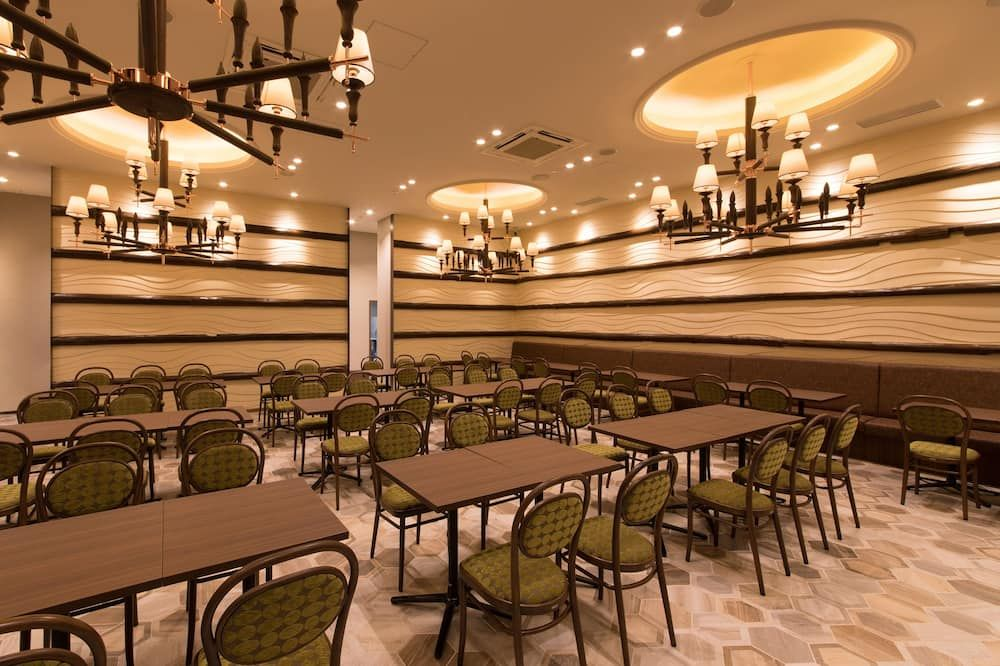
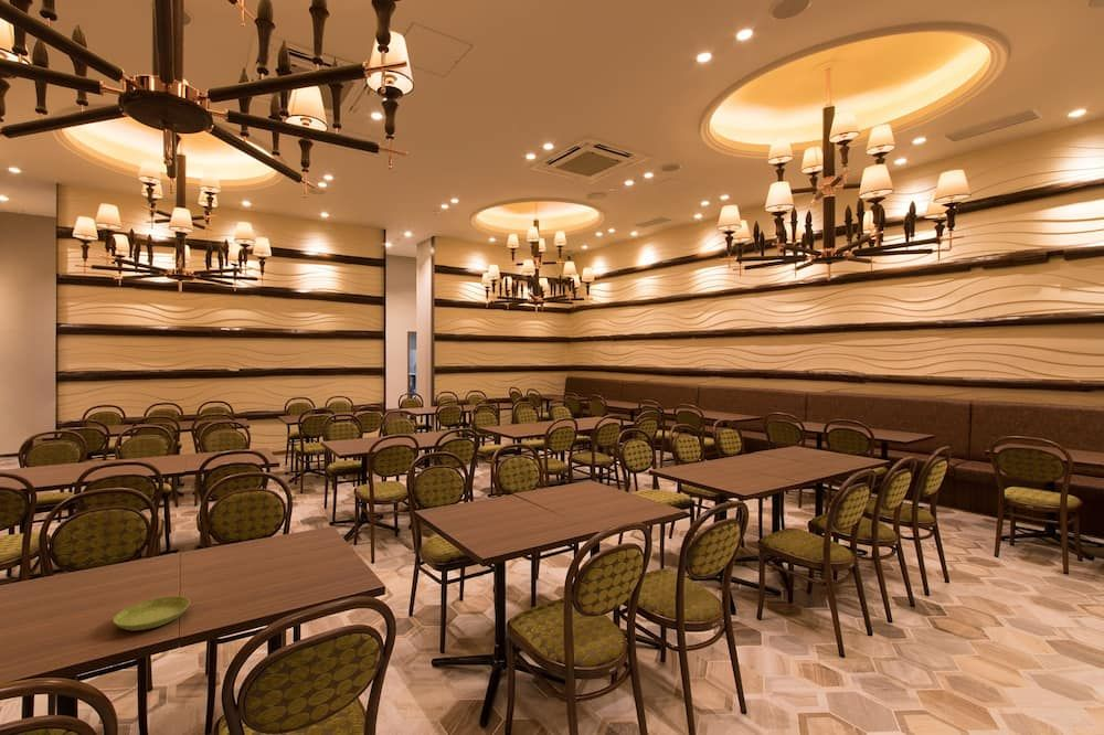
+ saucer [113,595,191,631]
